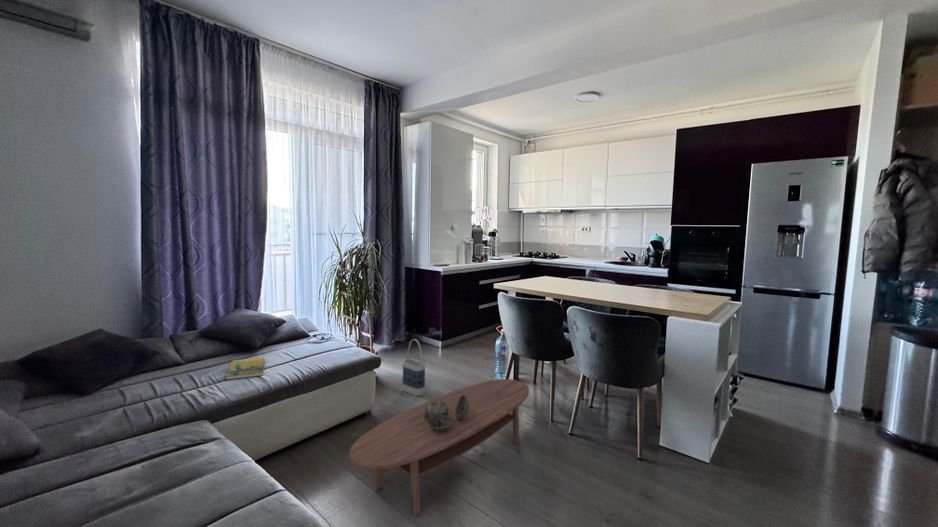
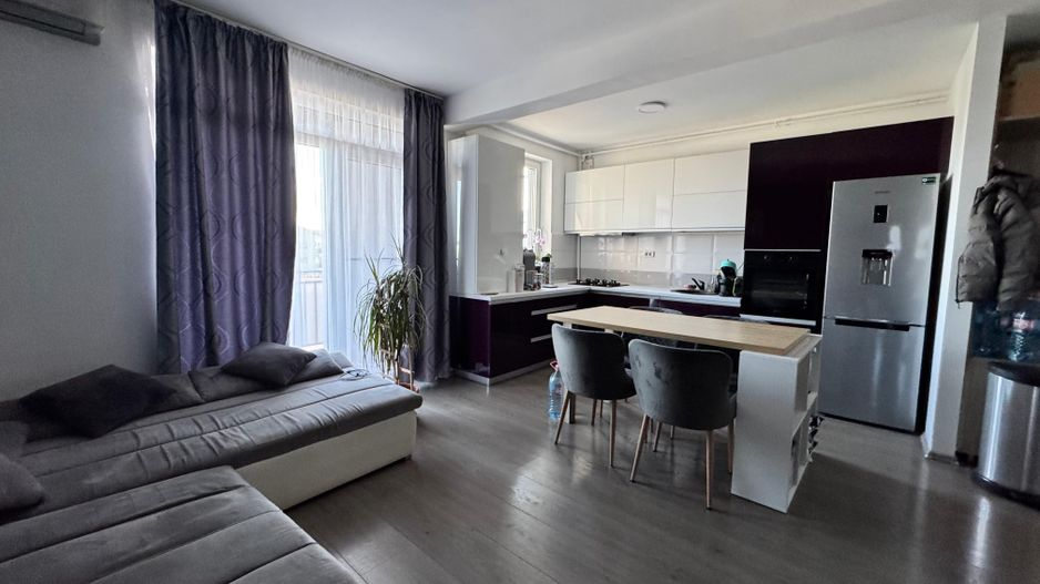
- coffee table [348,378,530,517]
- decorative bowl [424,395,469,431]
- booklet [225,356,266,381]
- bag [401,338,426,397]
